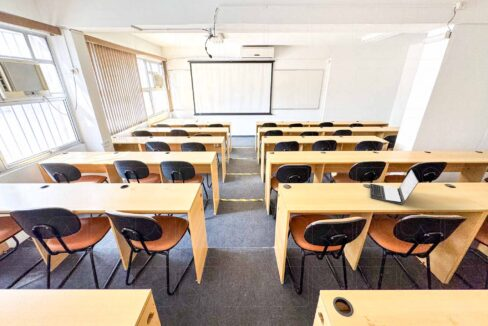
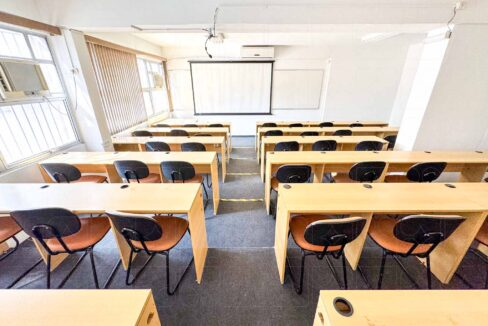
- laptop [369,168,419,206]
